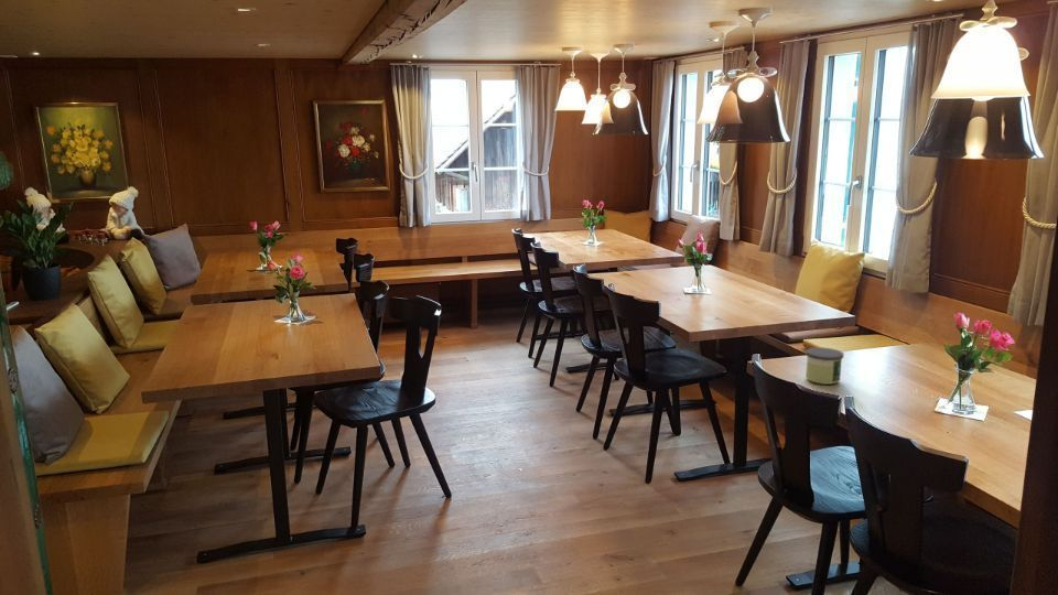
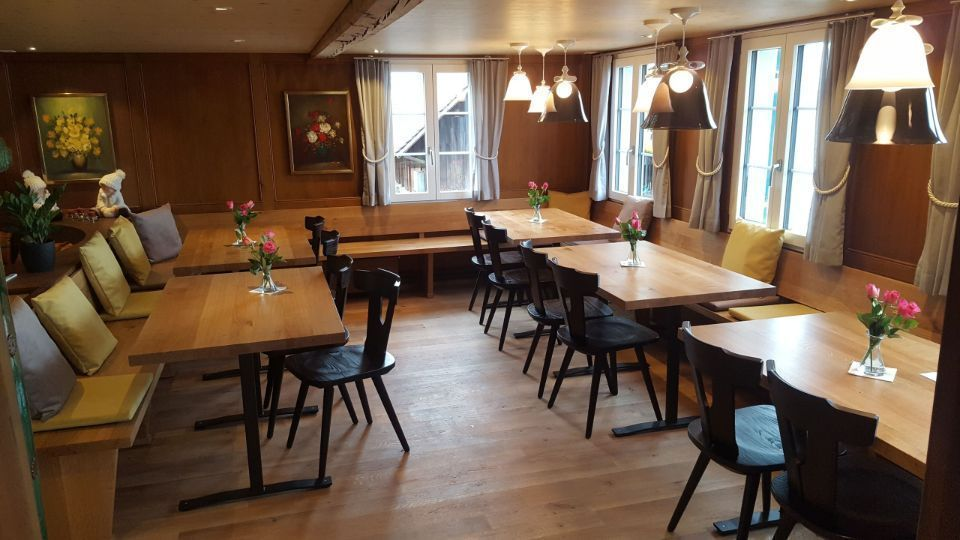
- candle [805,346,845,386]
